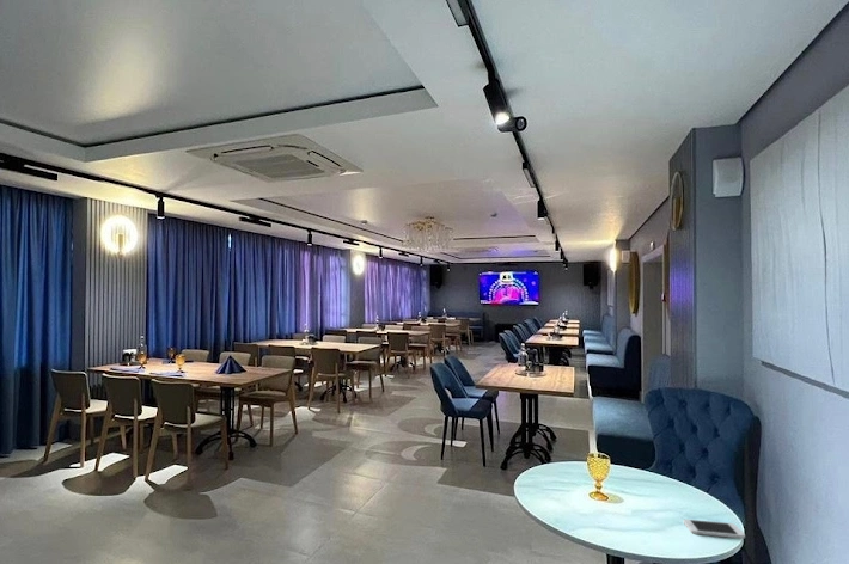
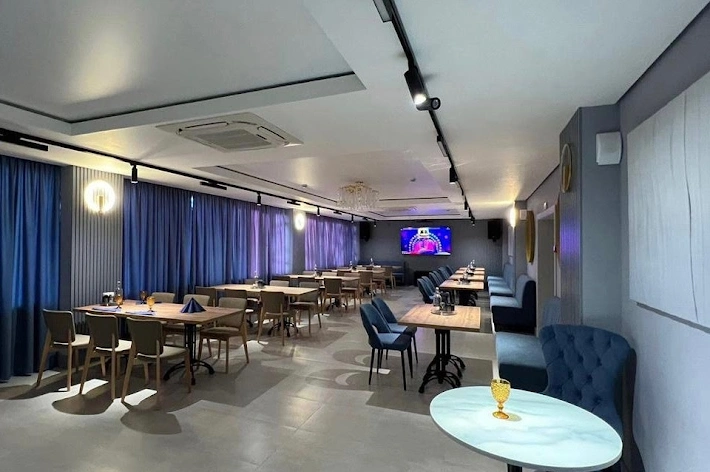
- smartphone [682,517,746,540]
